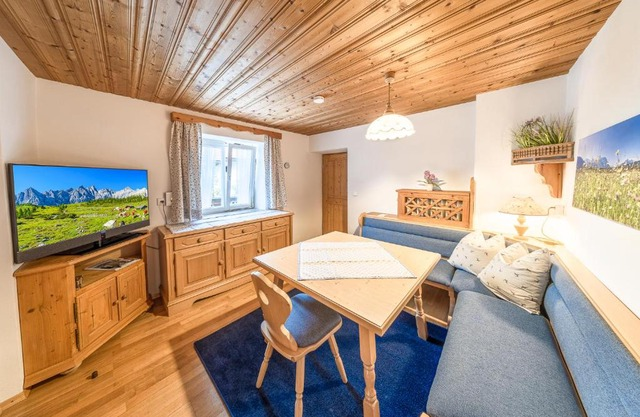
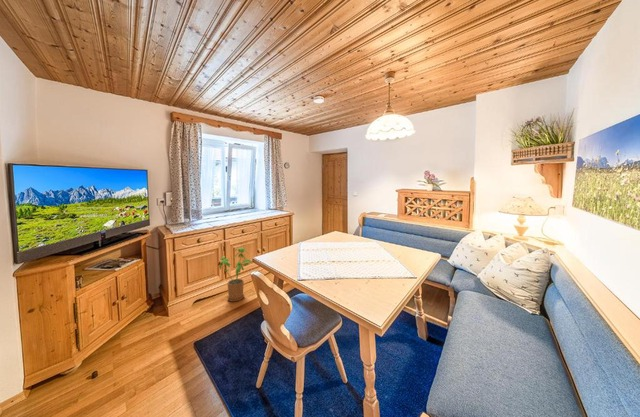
+ house plant [218,247,254,302]
